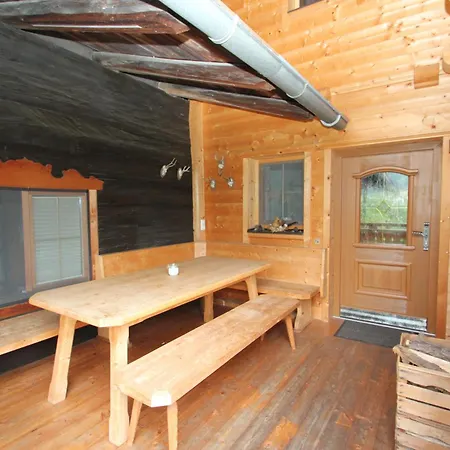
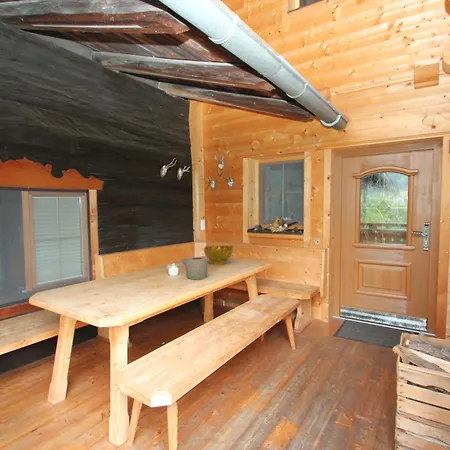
+ decorative bowl [203,243,234,266]
+ toilet paper roll [179,256,208,280]
